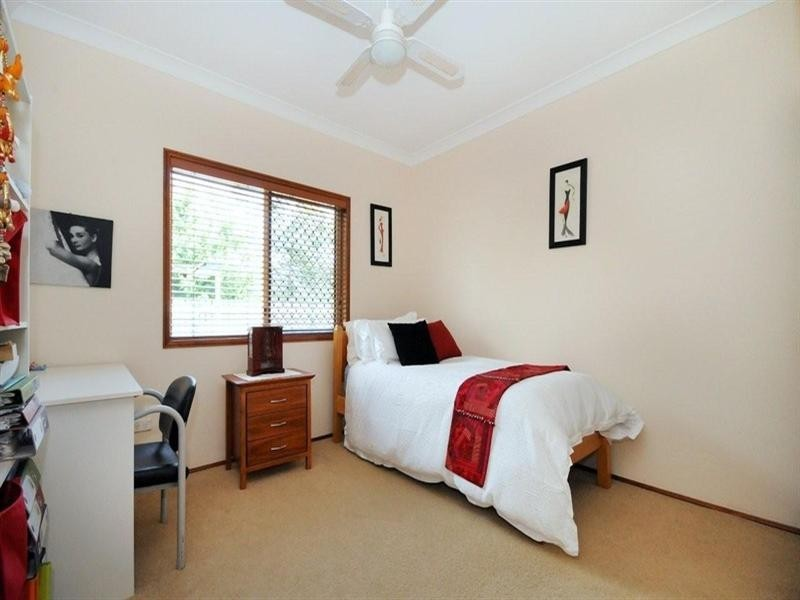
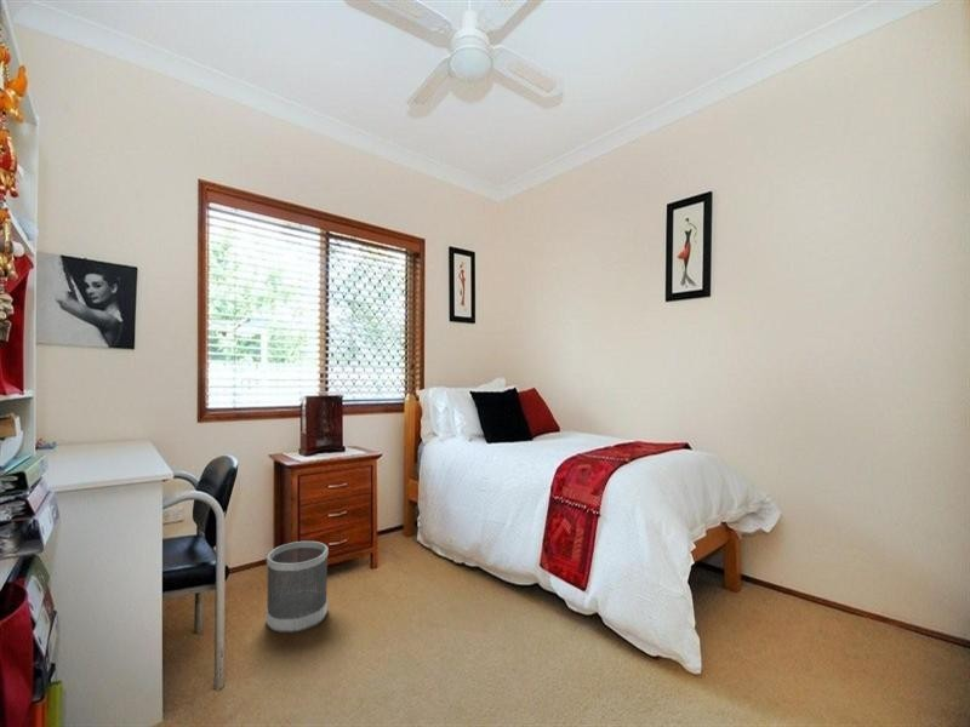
+ wastebasket [266,540,330,634]
